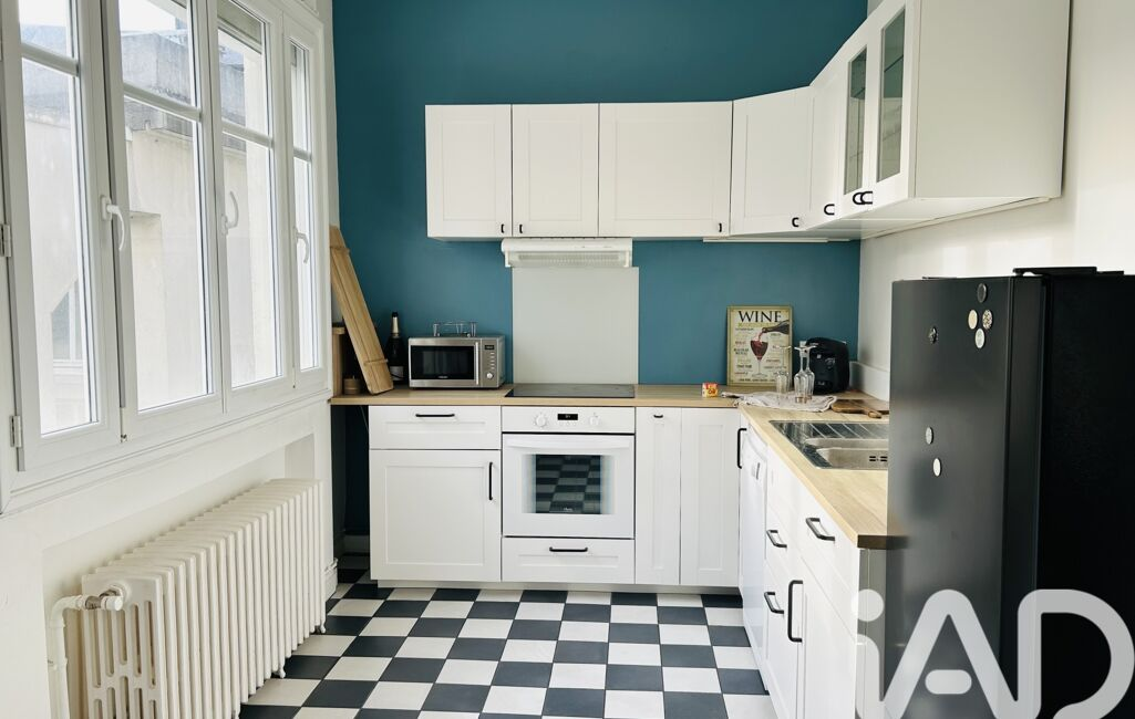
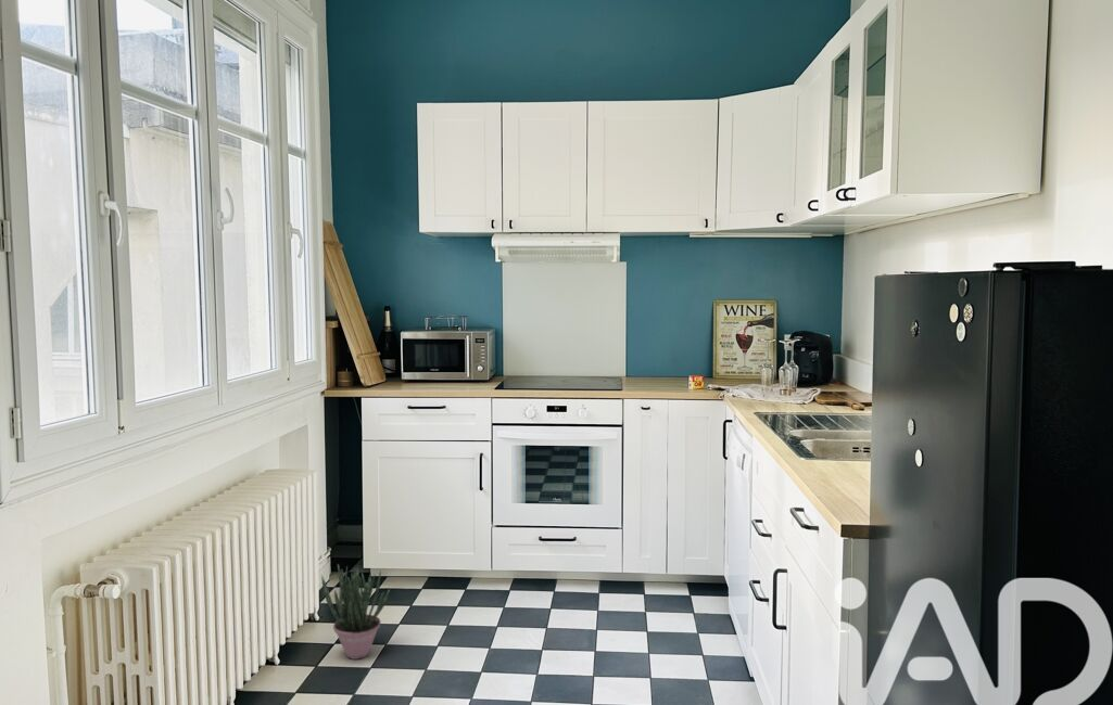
+ potted plant [320,563,391,661]
